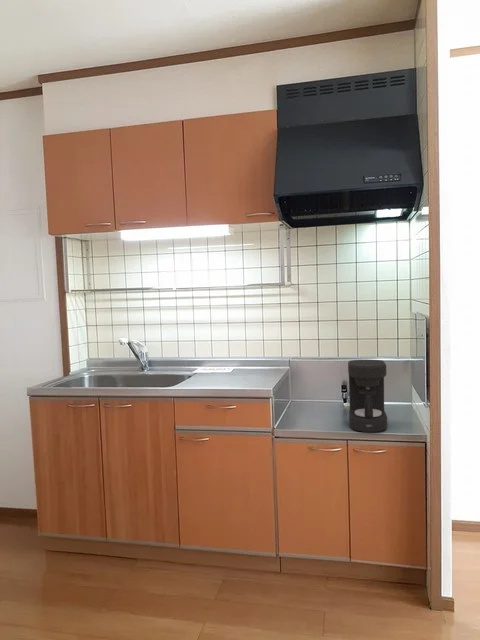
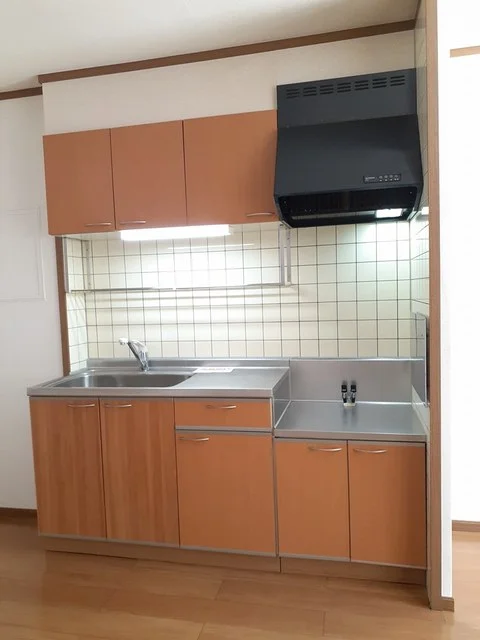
- coffee maker [347,359,388,433]
